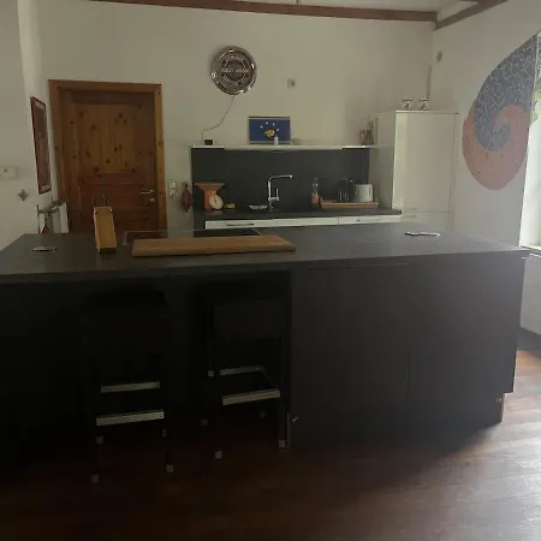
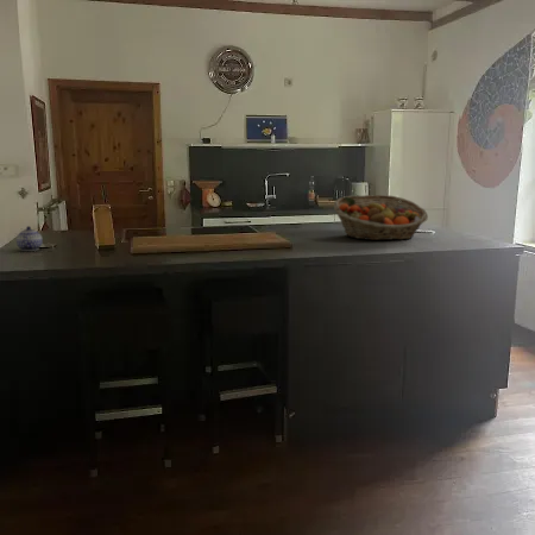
+ teapot [15,225,44,252]
+ fruit basket [333,194,429,241]
